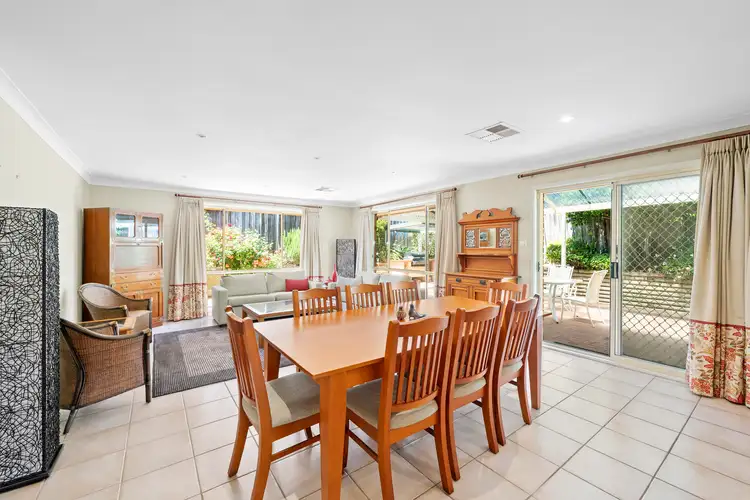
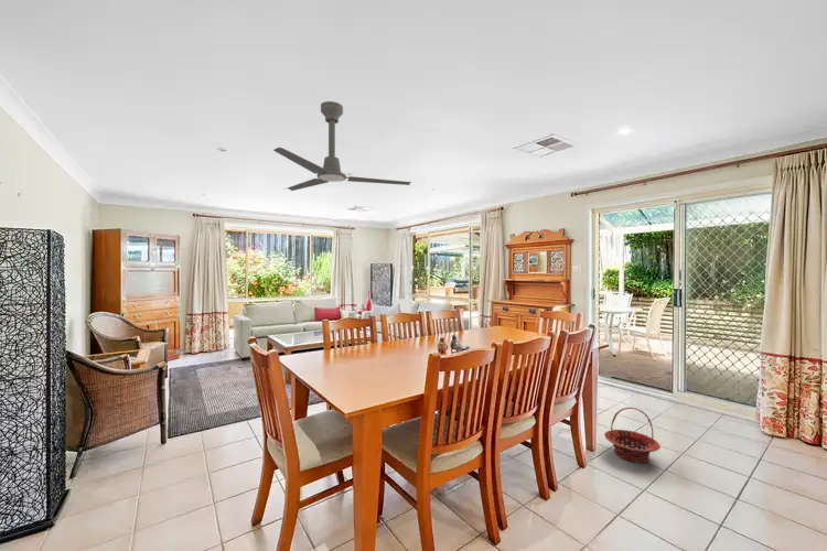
+ ceiling fan [272,100,412,192]
+ basket [603,407,662,464]
